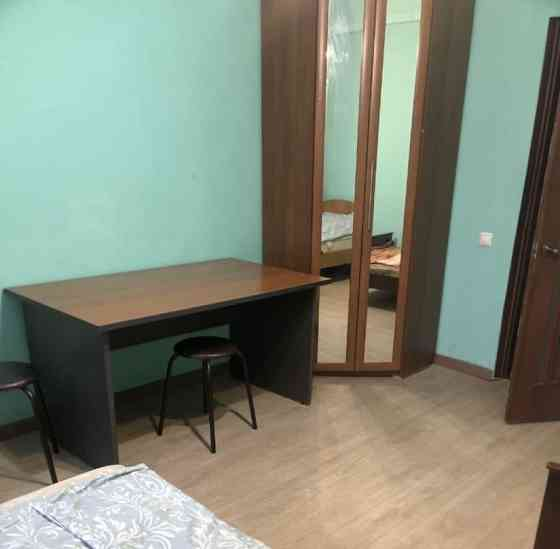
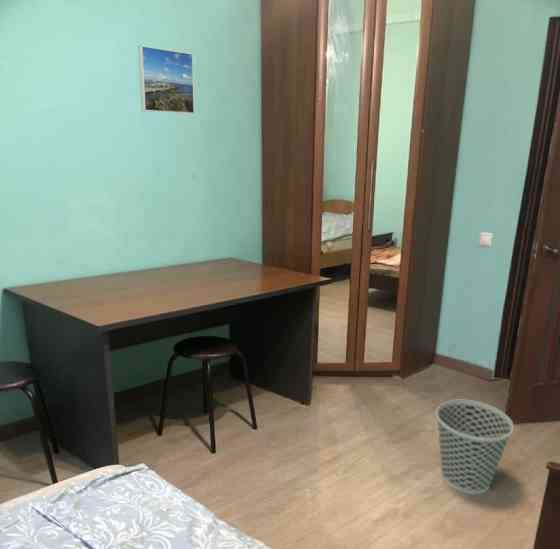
+ wastebasket [435,399,515,495]
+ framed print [137,45,195,115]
